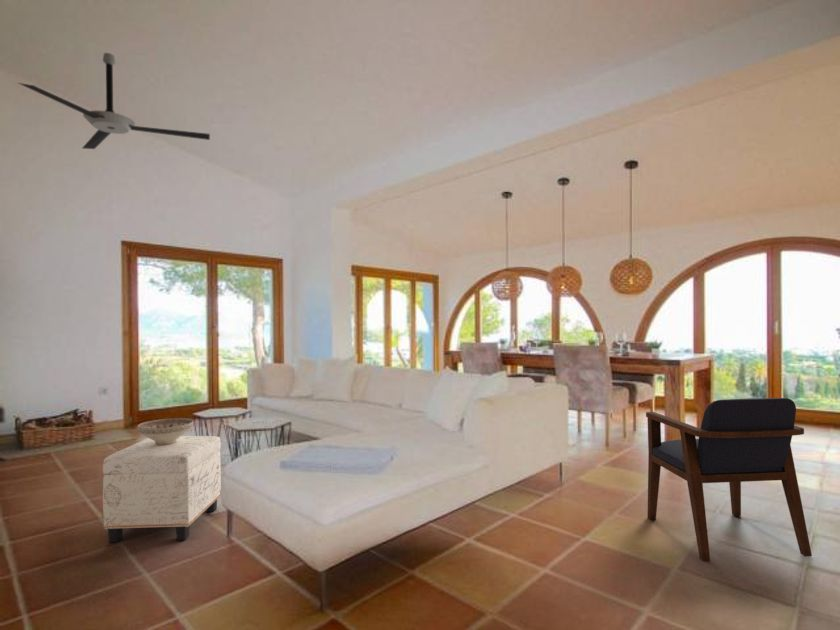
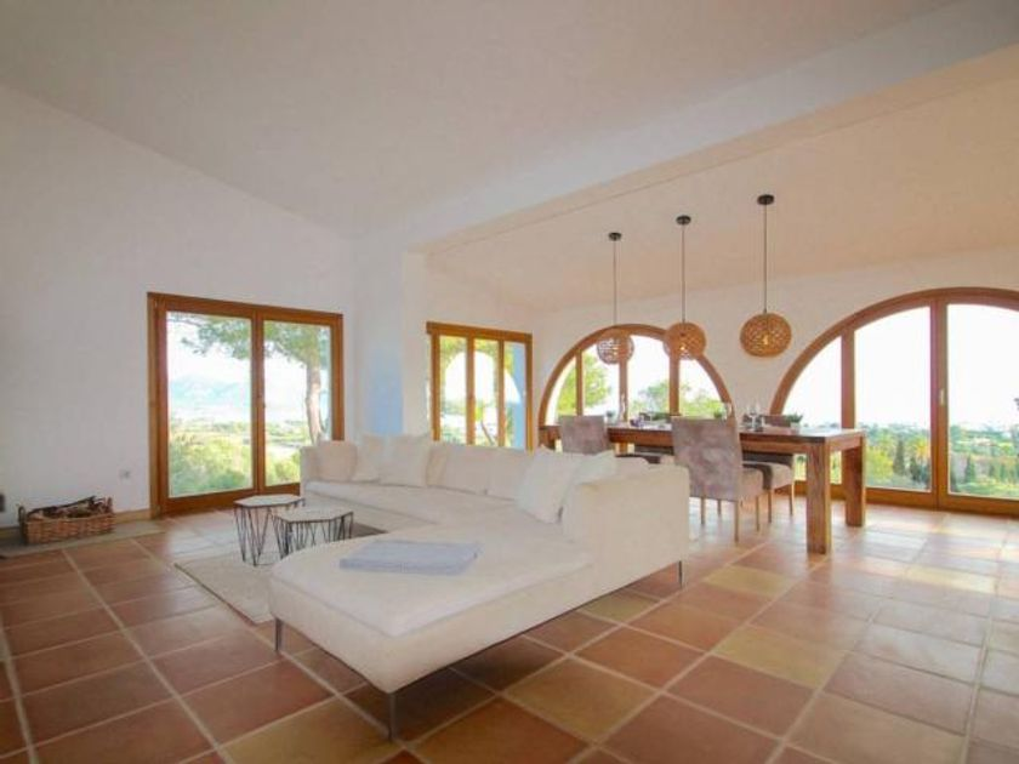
- ottoman [102,435,222,543]
- armchair [645,397,813,562]
- ceiling fan [17,52,211,150]
- decorative bowl [136,417,195,445]
